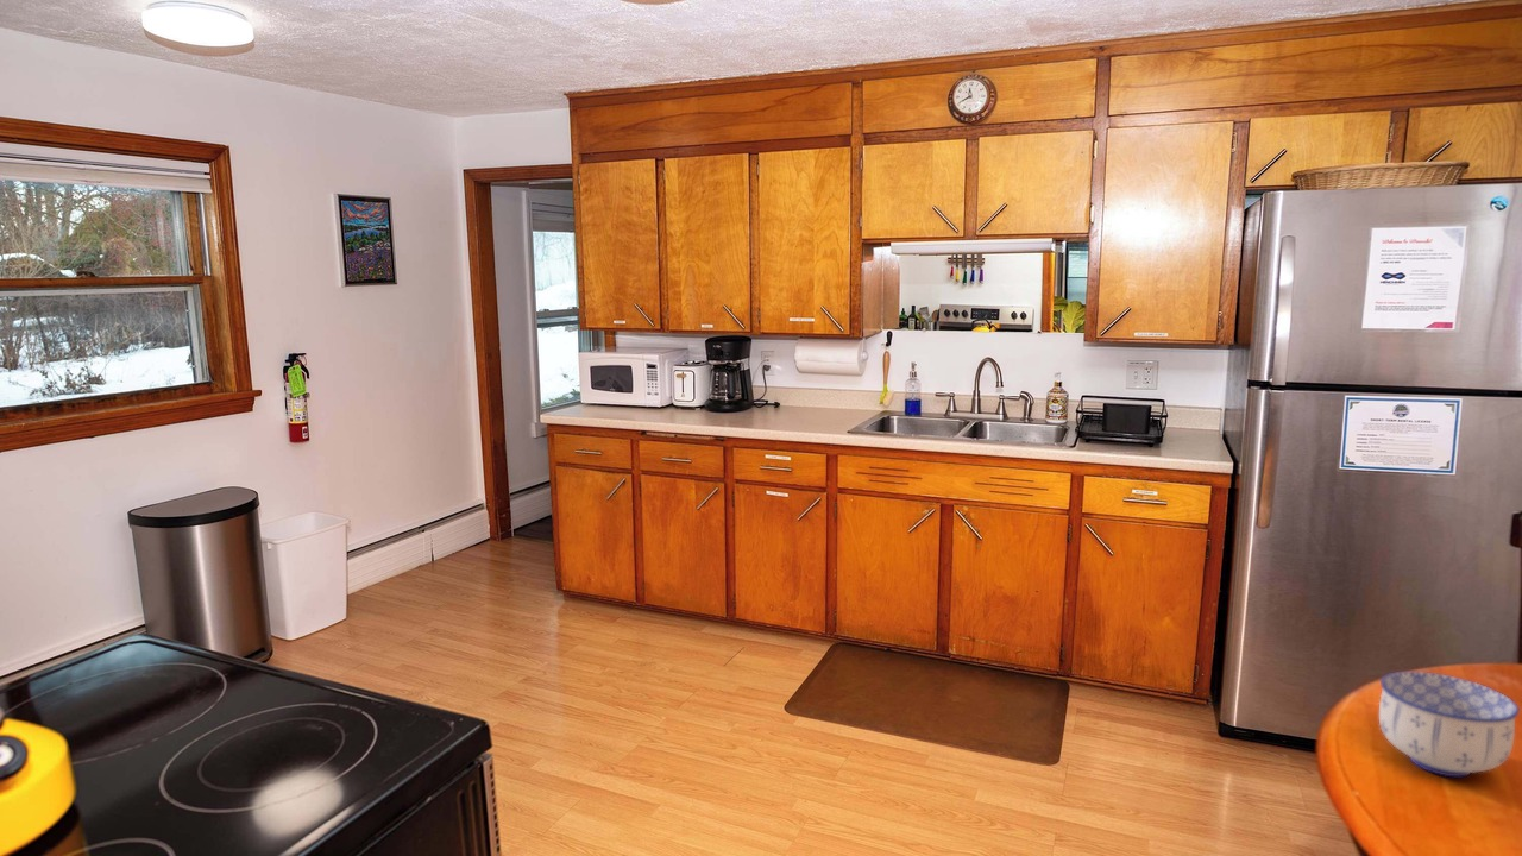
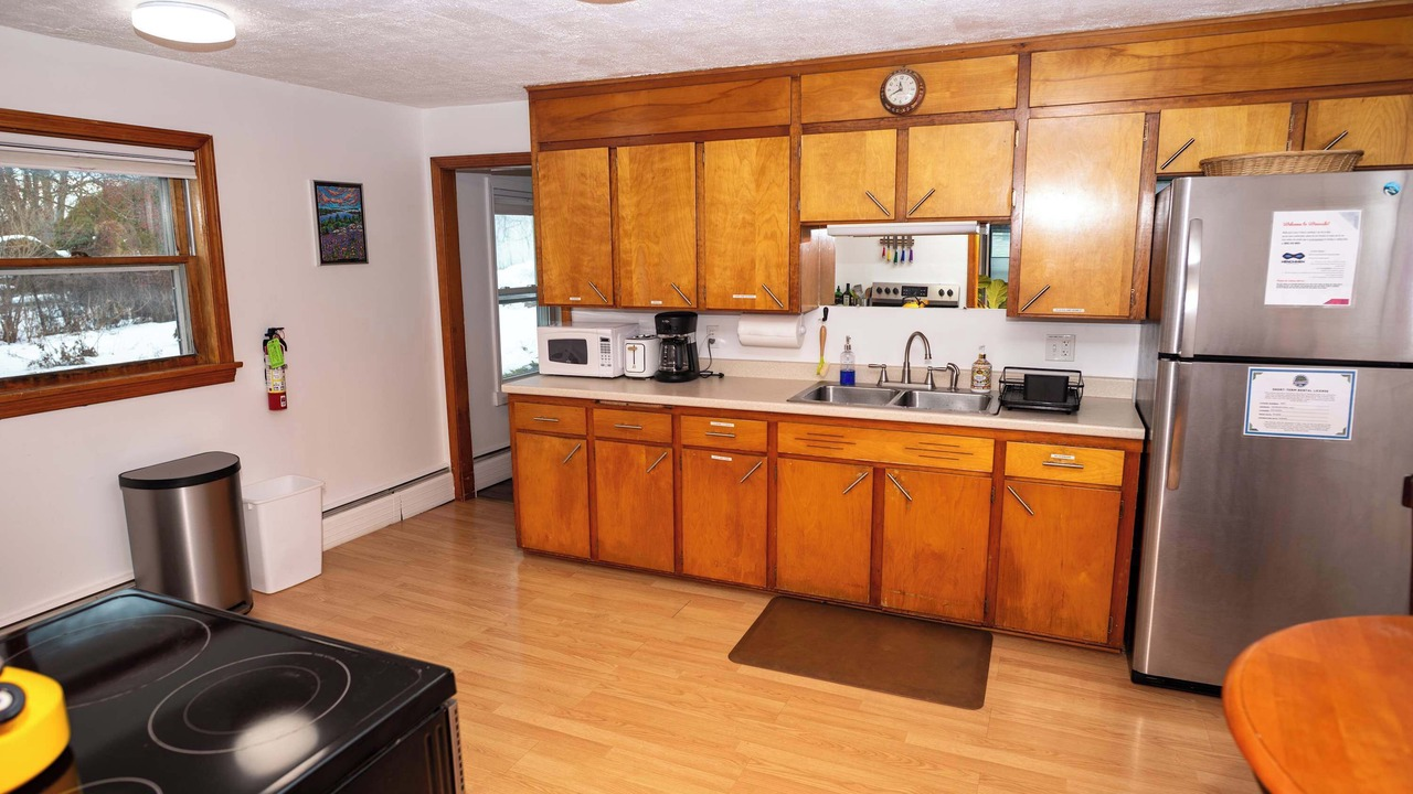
- bowl [1378,671,1521,778]
